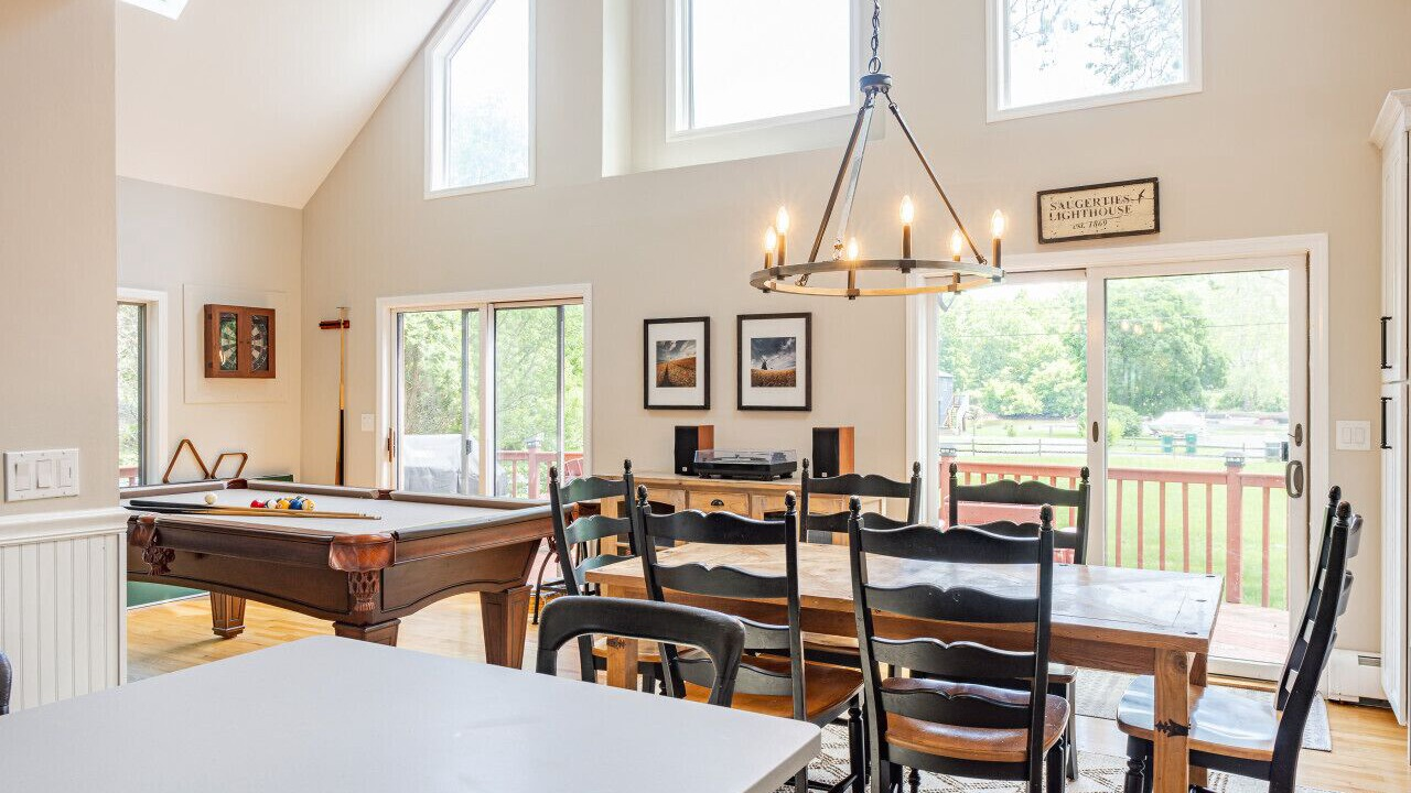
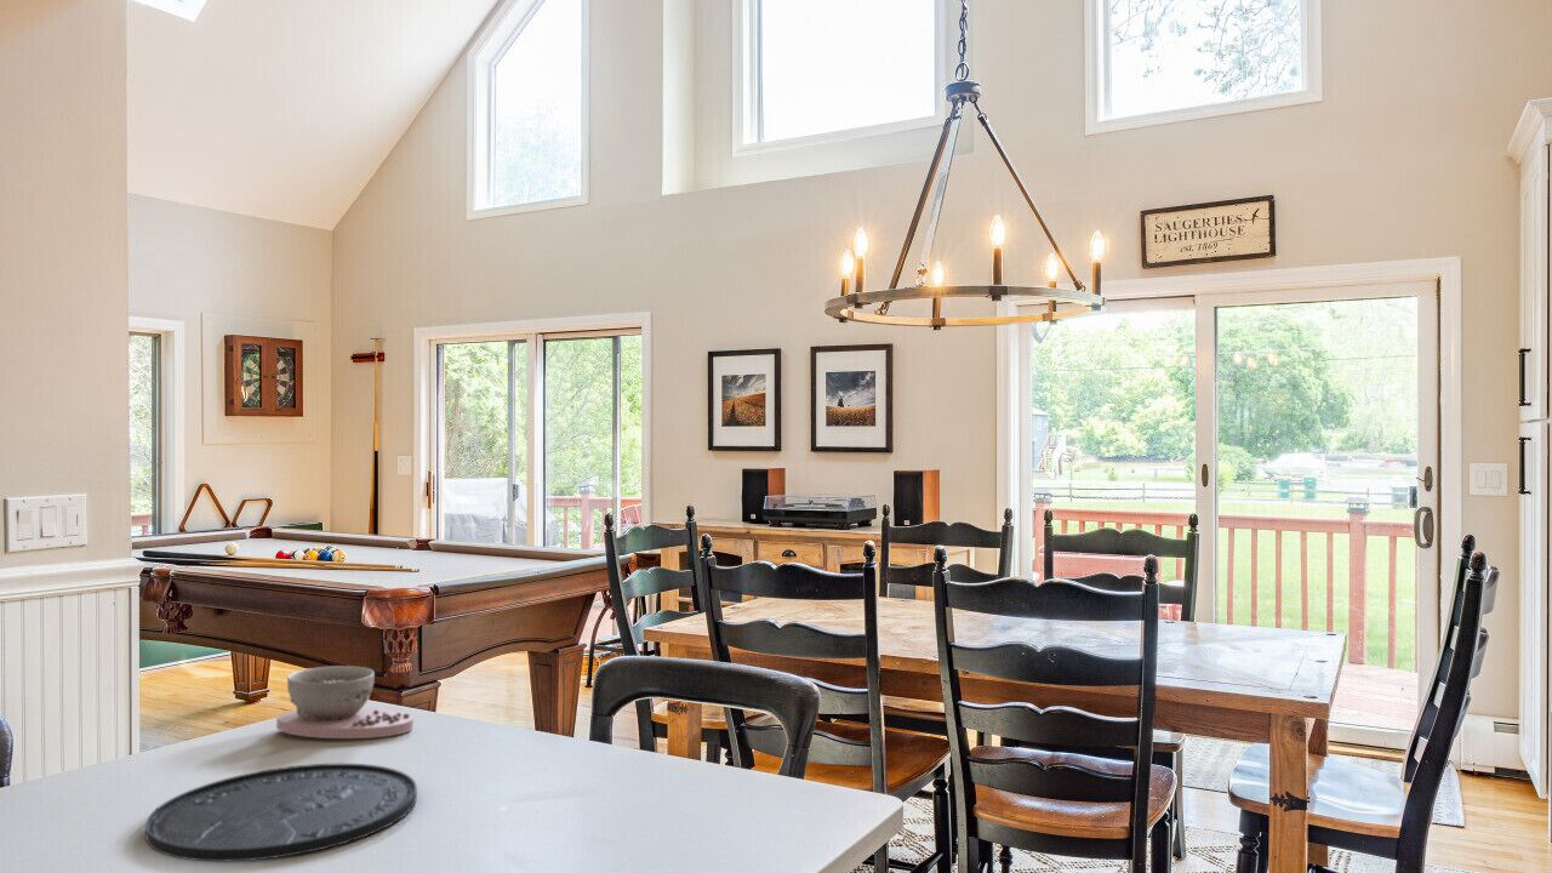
+ bowl [275,664,415,740]
+ plate [144,763,418,863]
